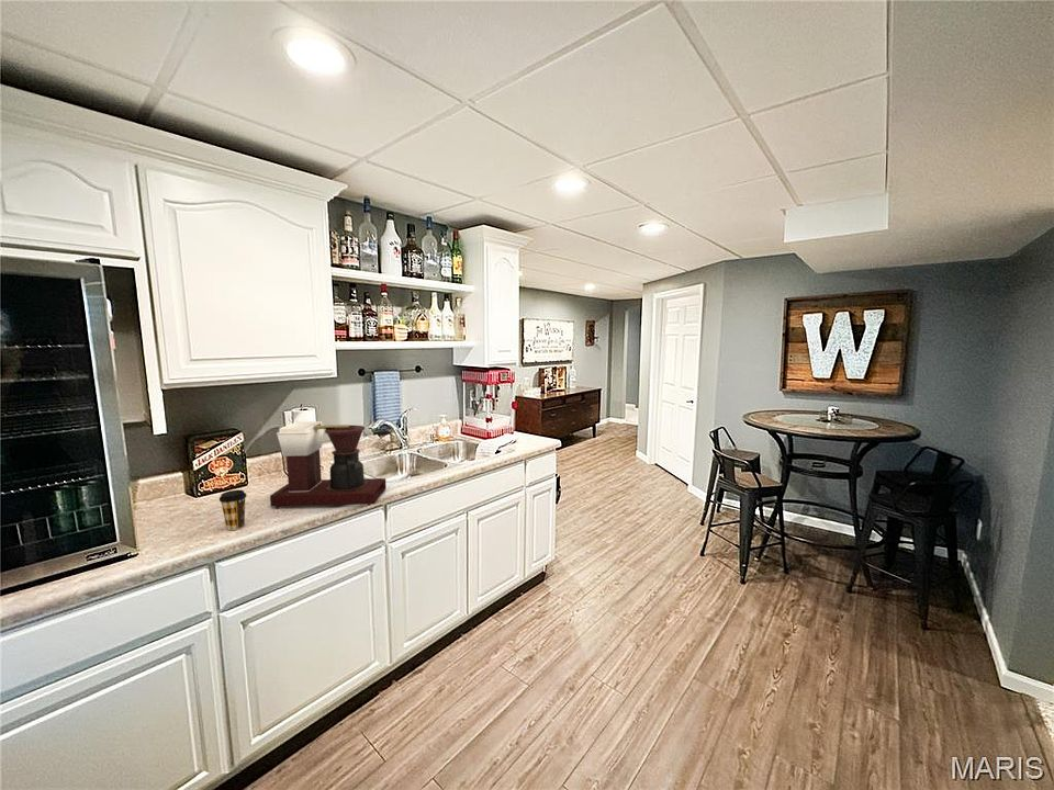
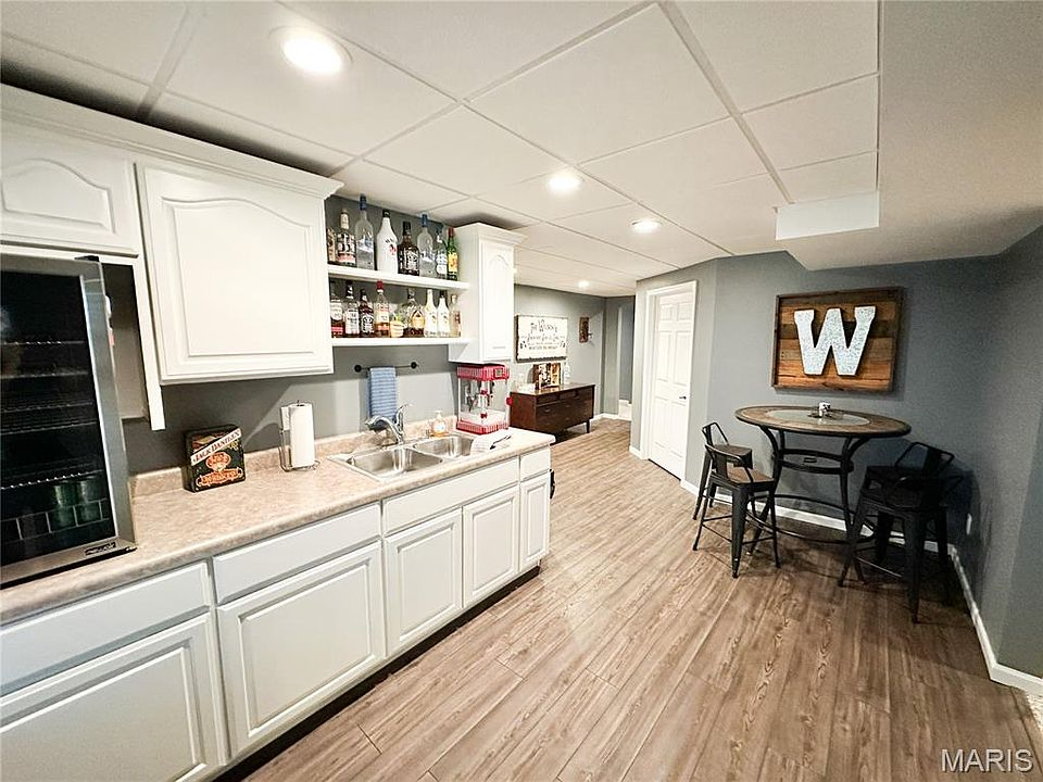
- coffee cup [218,489,248,531]
- coffee maker [269,420,388,509]
